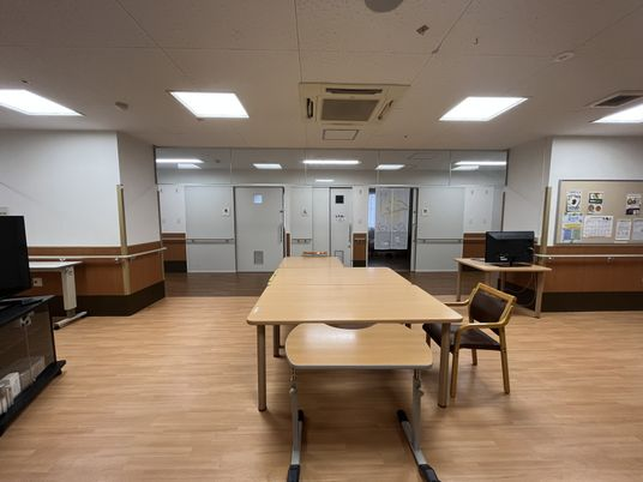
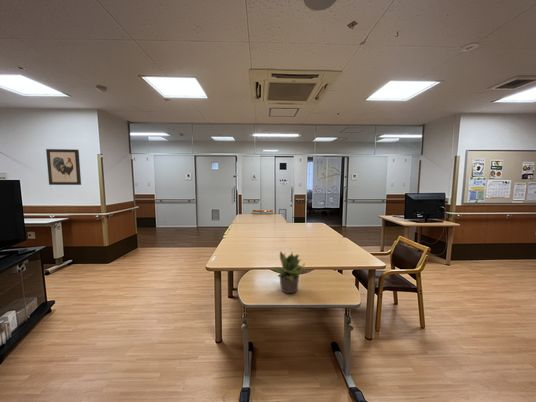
+ wall art [45,148,82,186]
+ potted plant [271,250,306,294]
